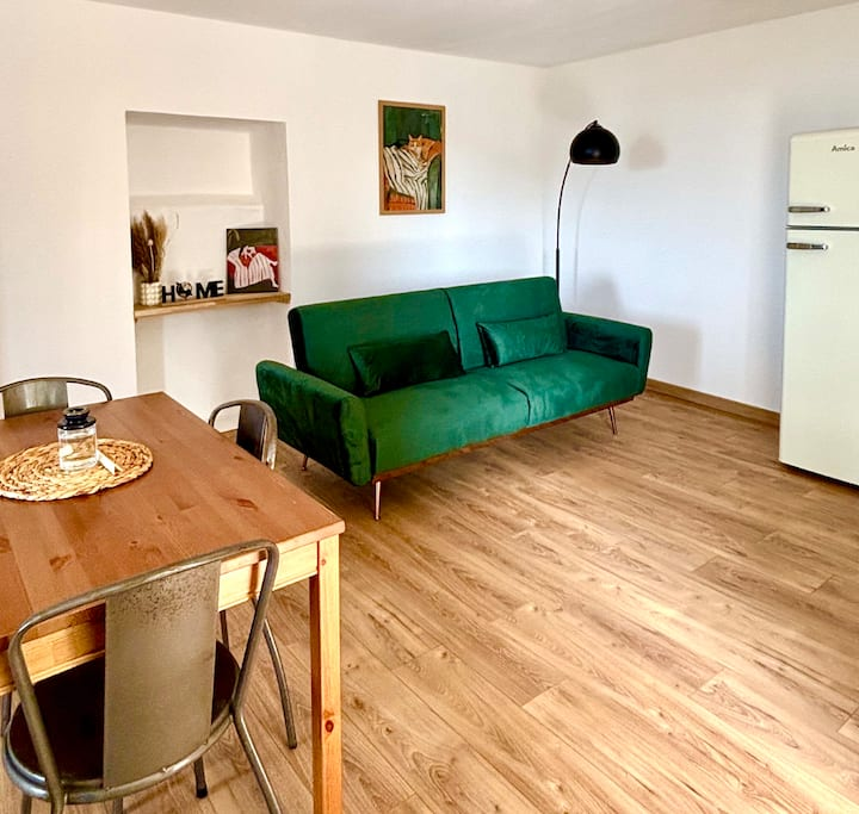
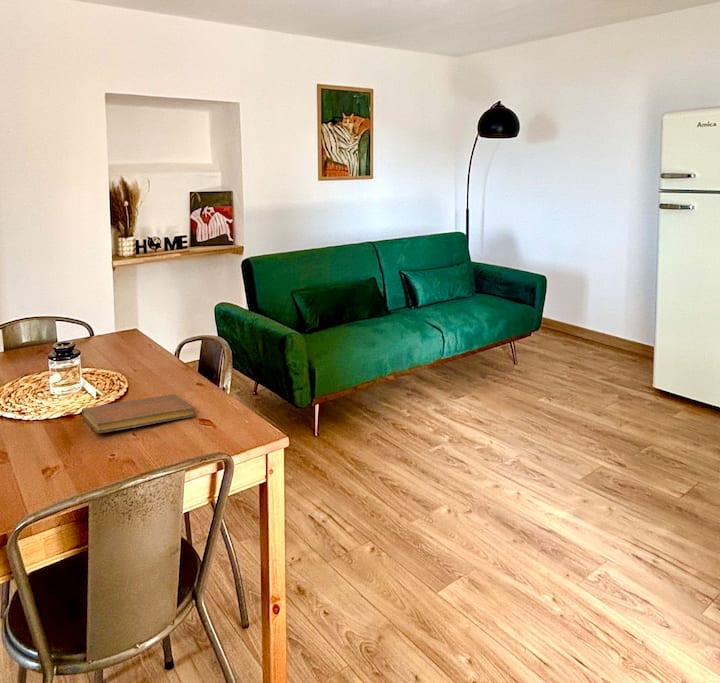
+ notebook [81,393,197,434]
